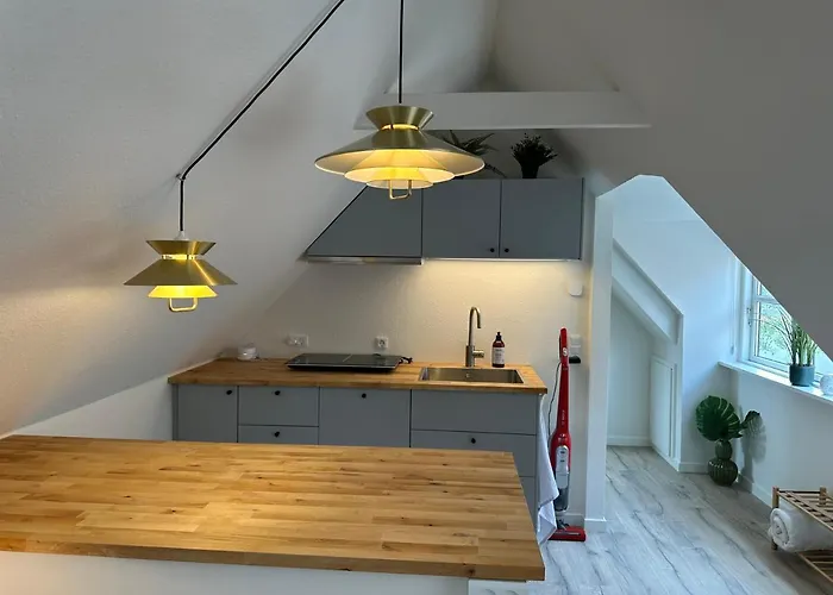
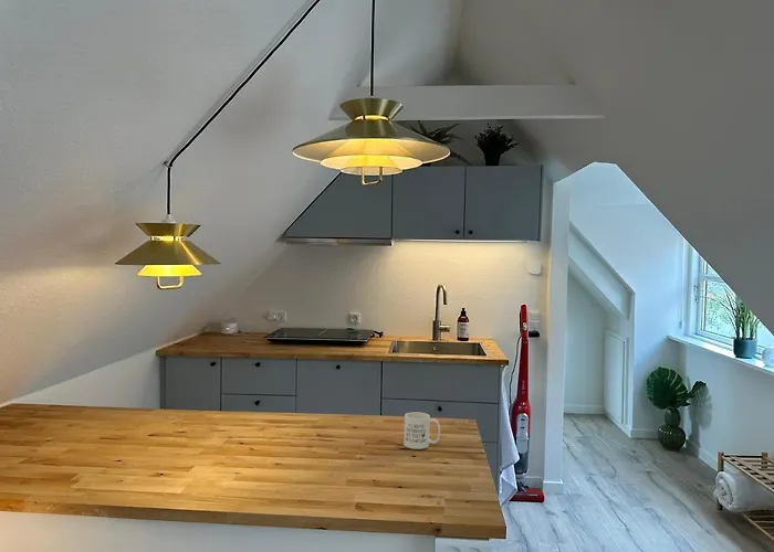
+ mug [402,411,441,450]
